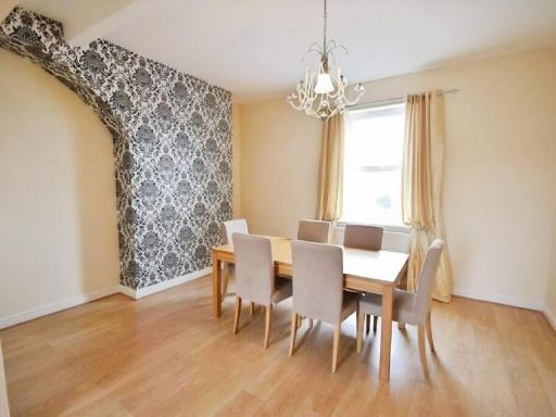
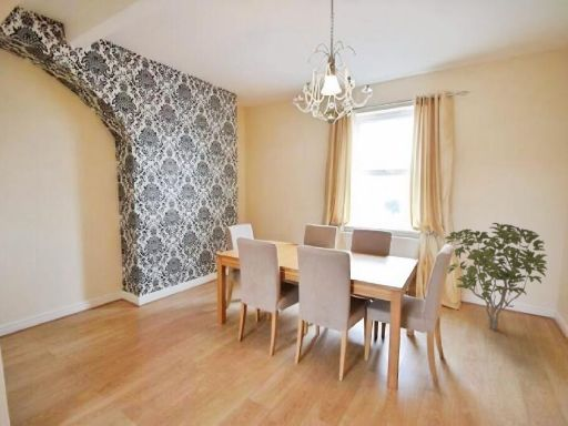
+ shrub [444,222,549,331]
